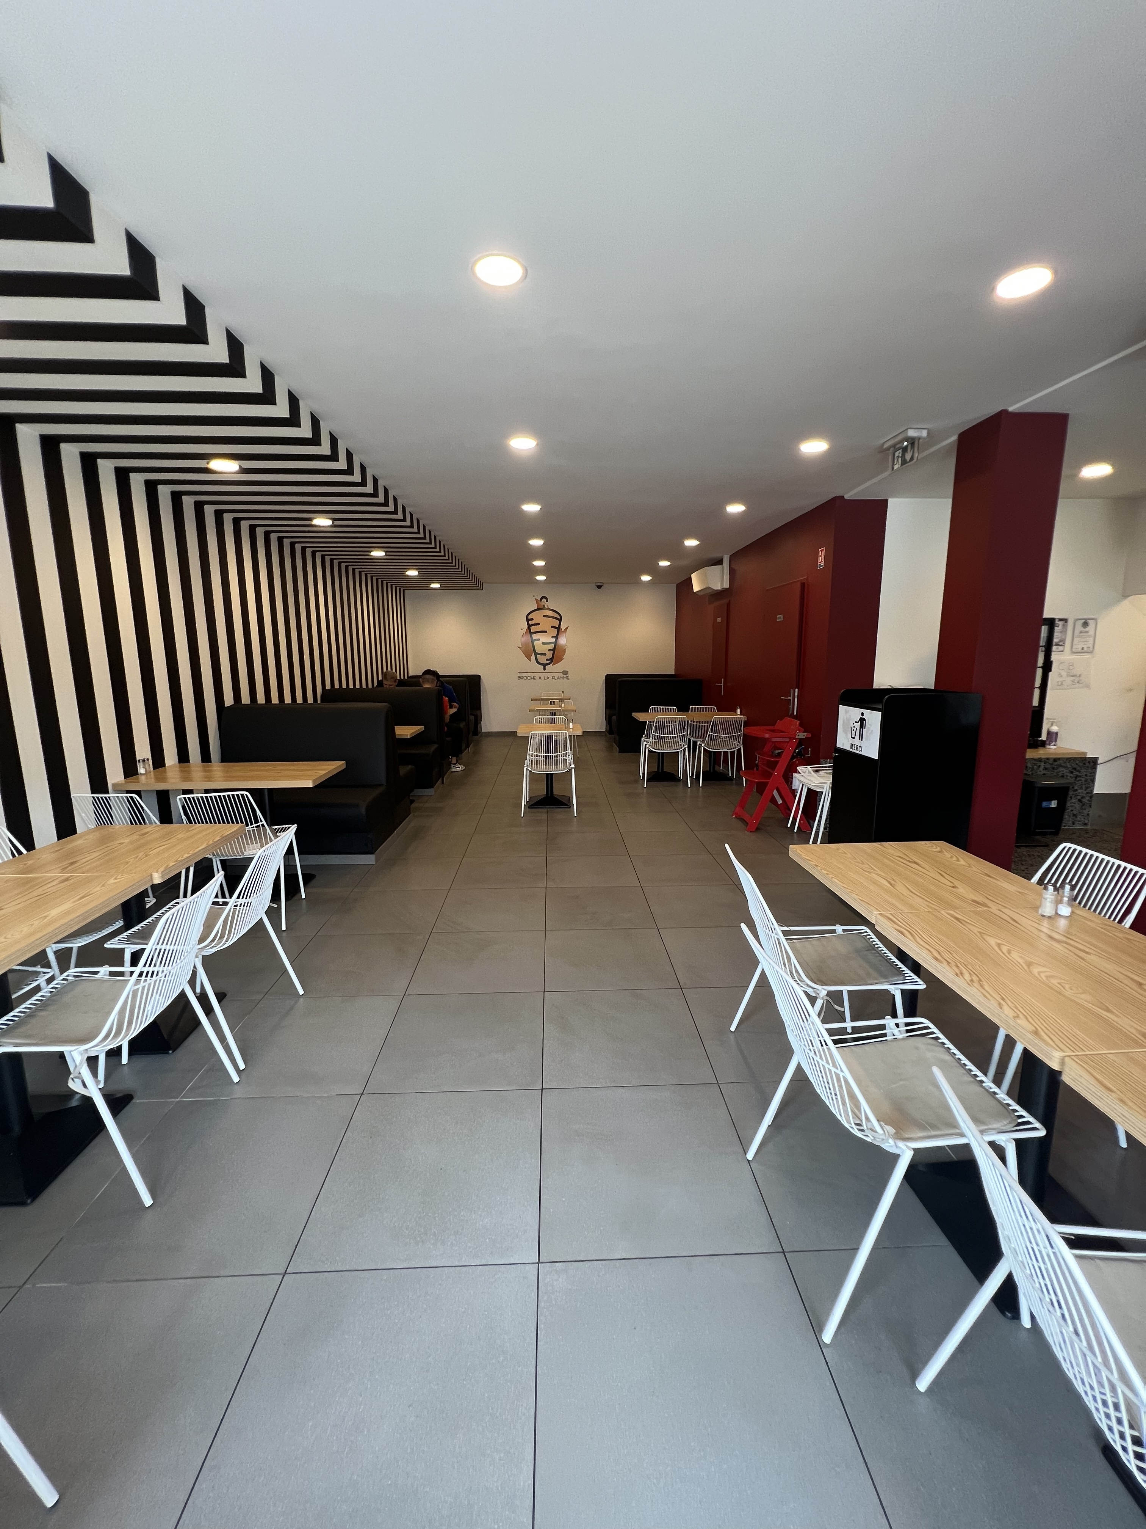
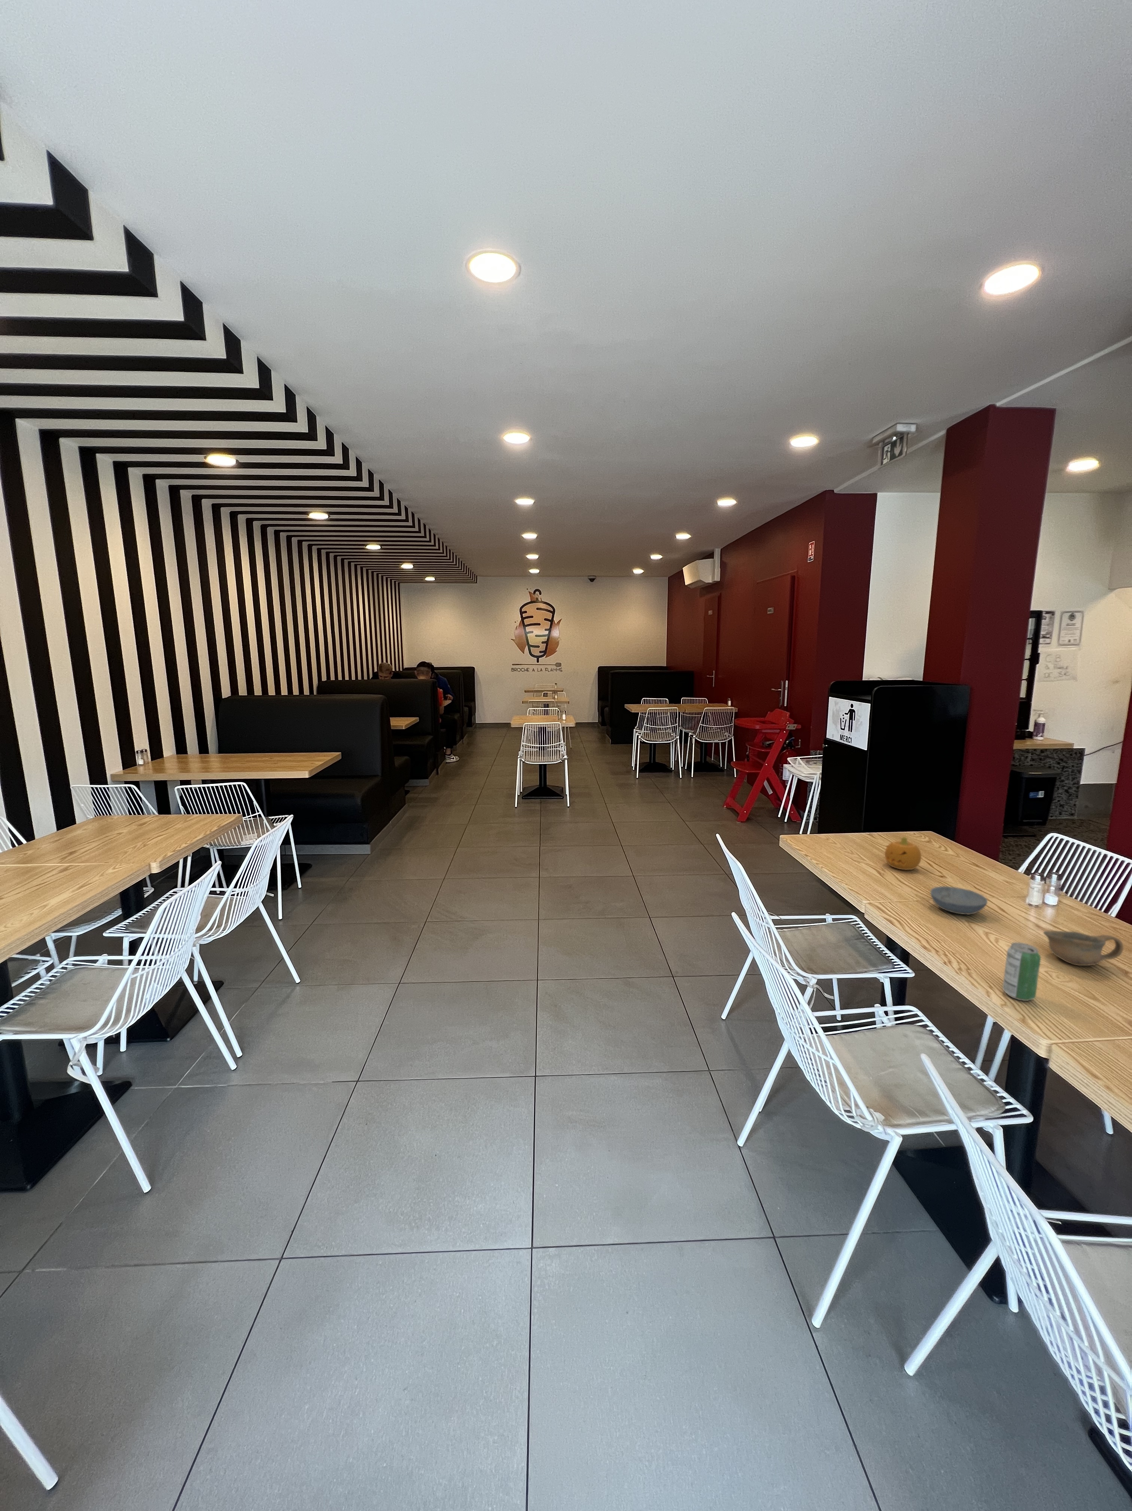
+ fruit [885,836,922,871]
+ bowl [930,886,988,915]
+ beverage can [1002,942,1042,1002]
+ cup [1043,930,1124,966]
